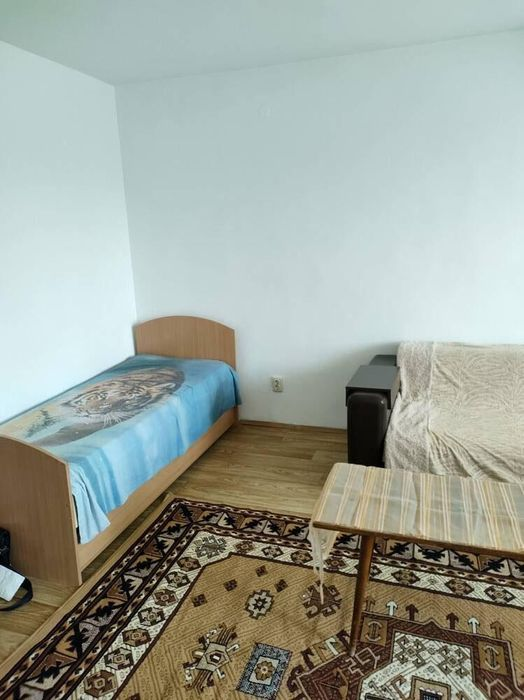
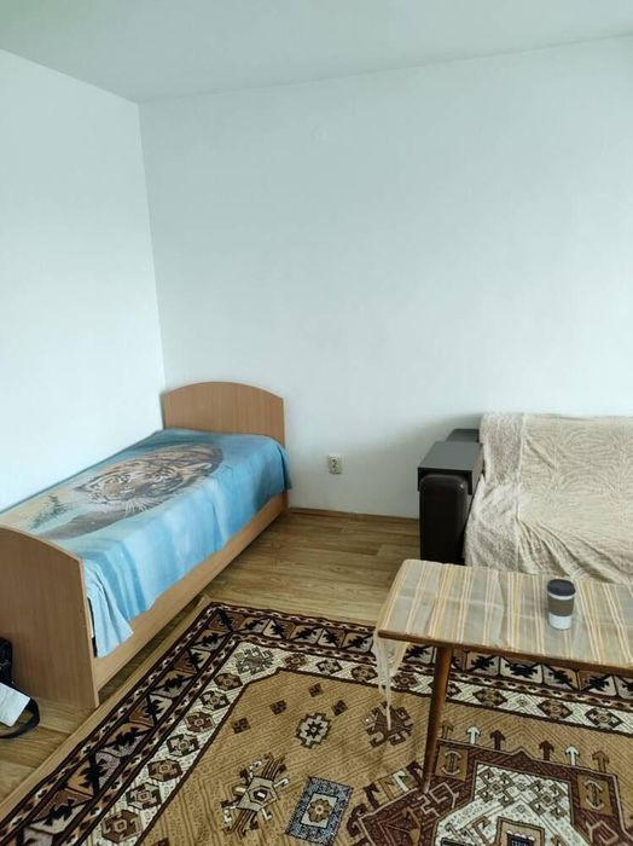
+ coffee cup [545,578,577,631]
